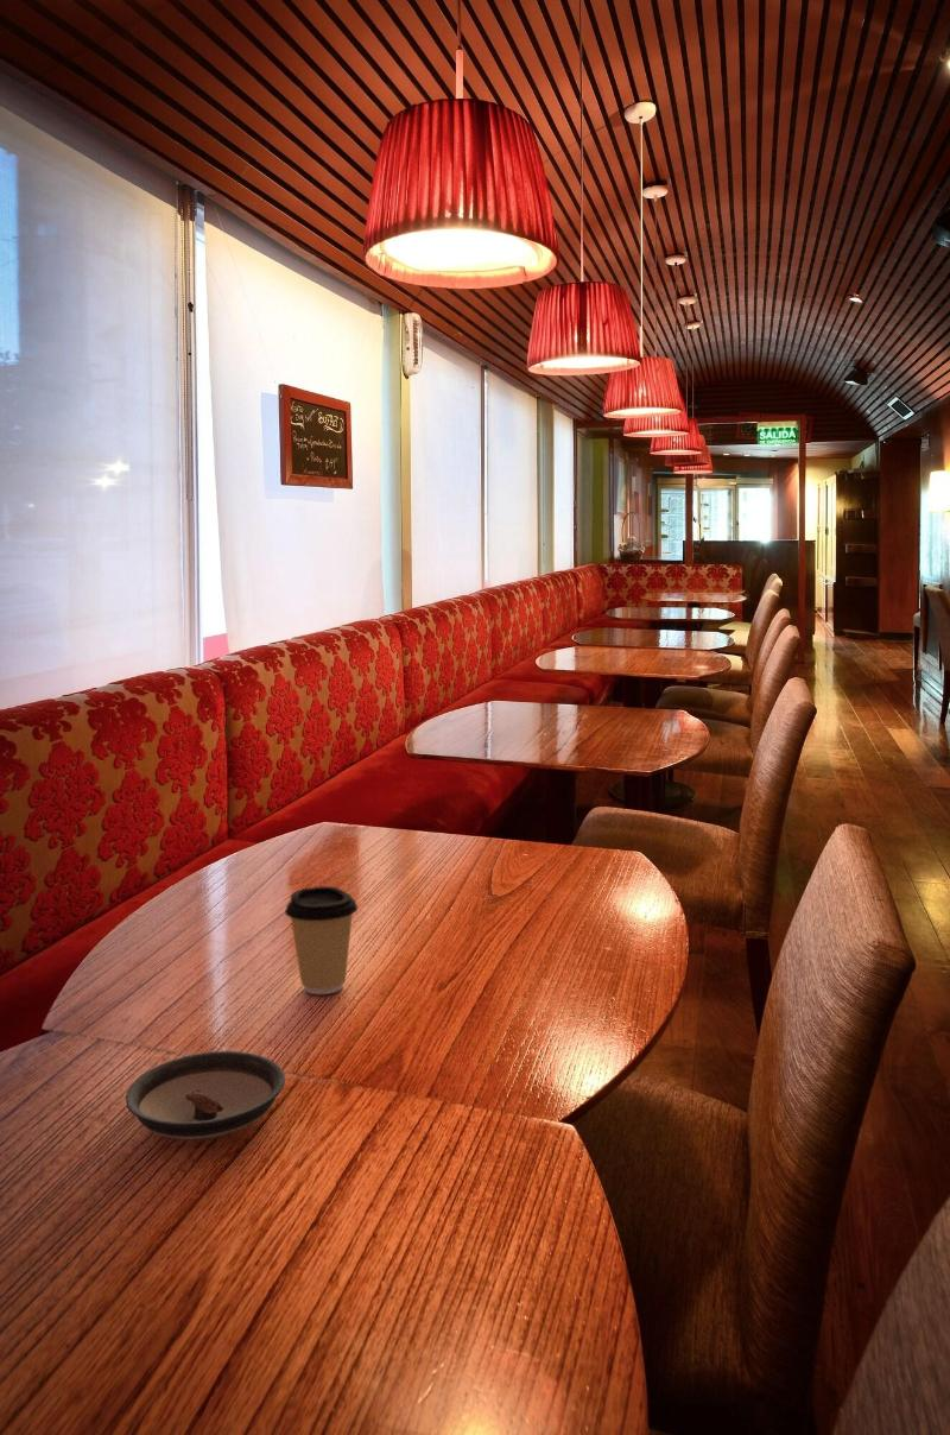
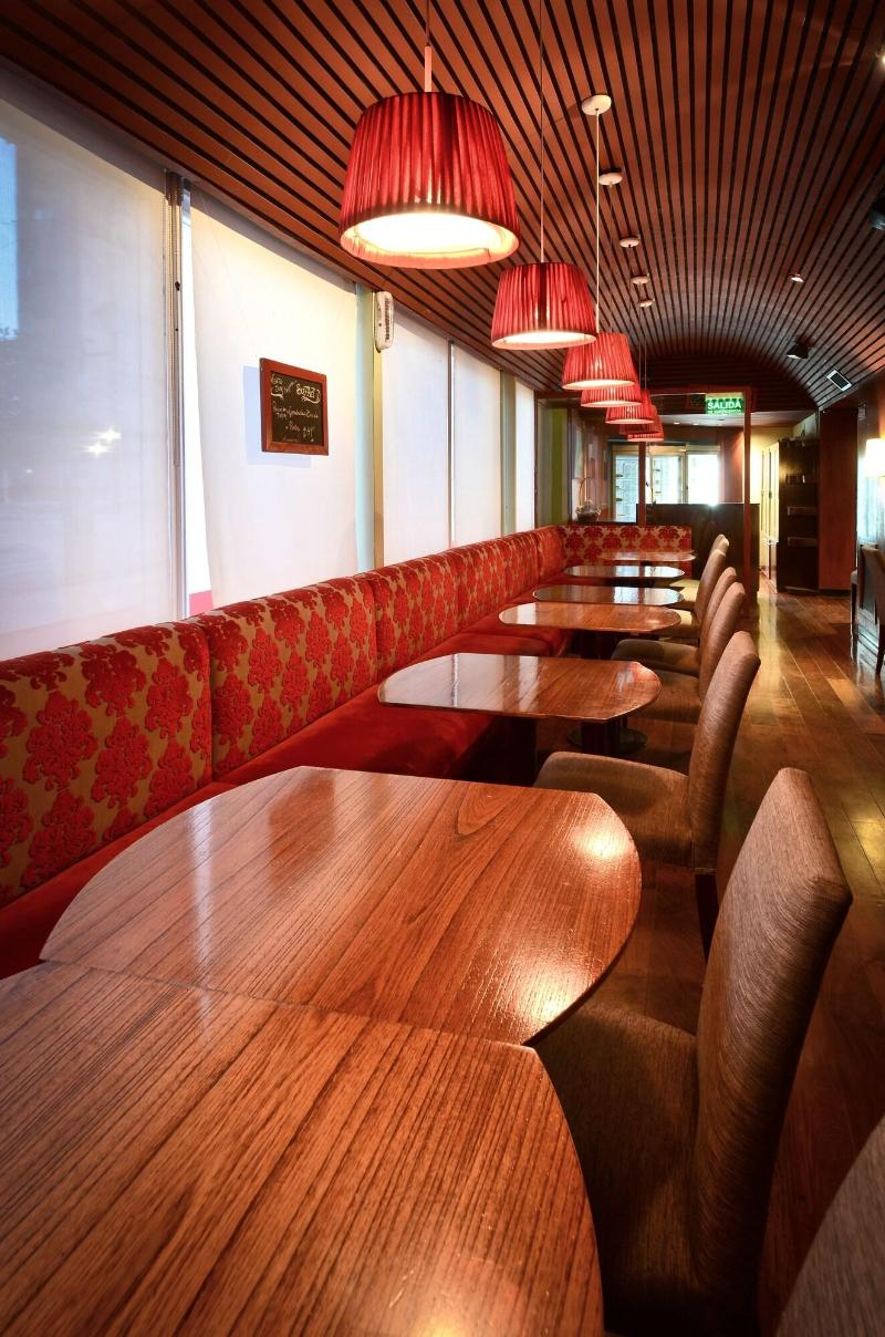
- coffee cup [284,885,359,995]
- saucer [125,1050,286,1142]
